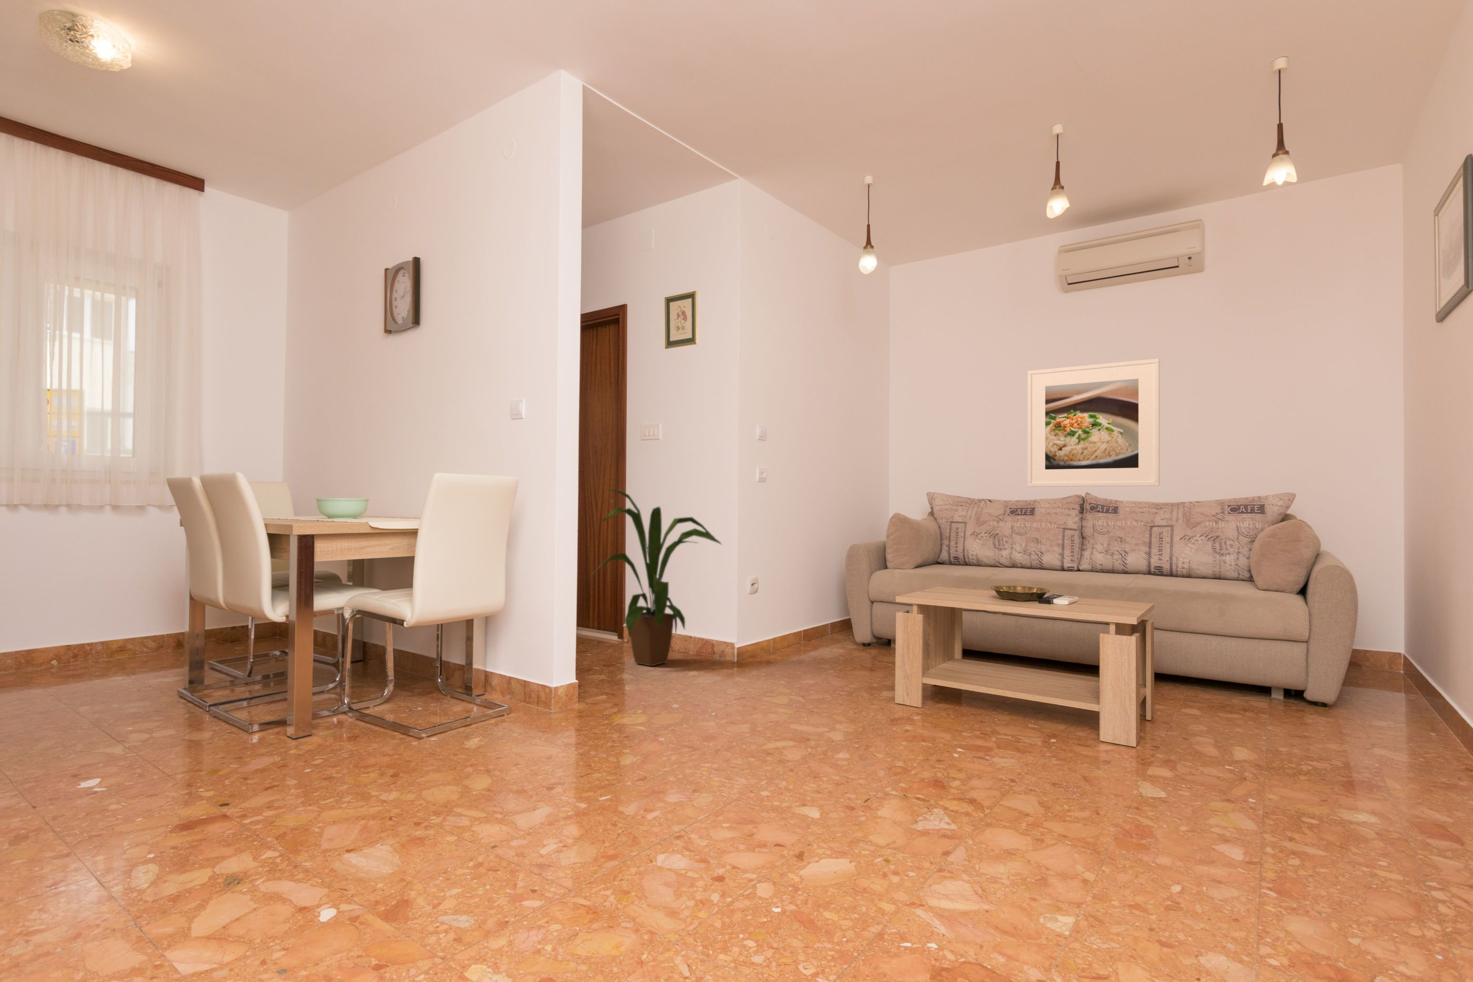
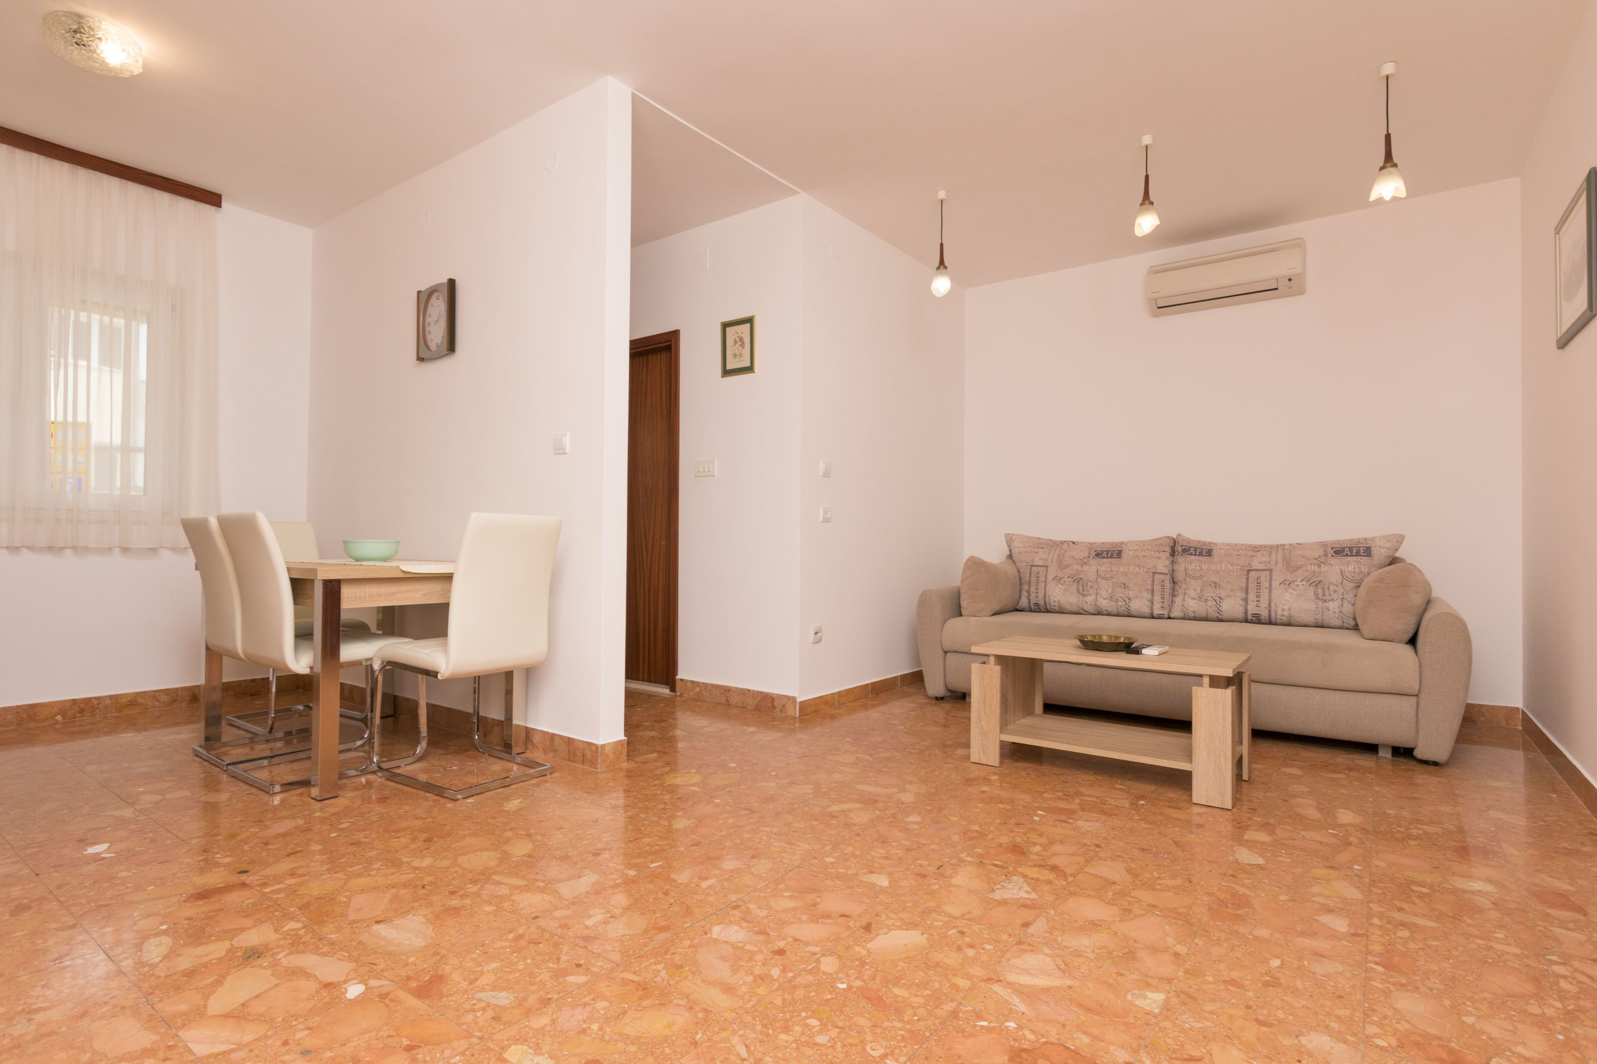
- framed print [1027,358,1160,487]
- house plant [586,488,723,667]
